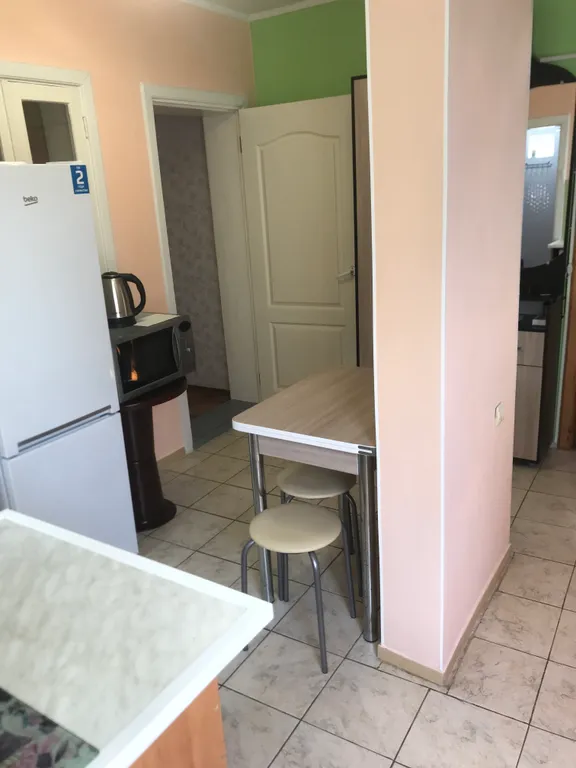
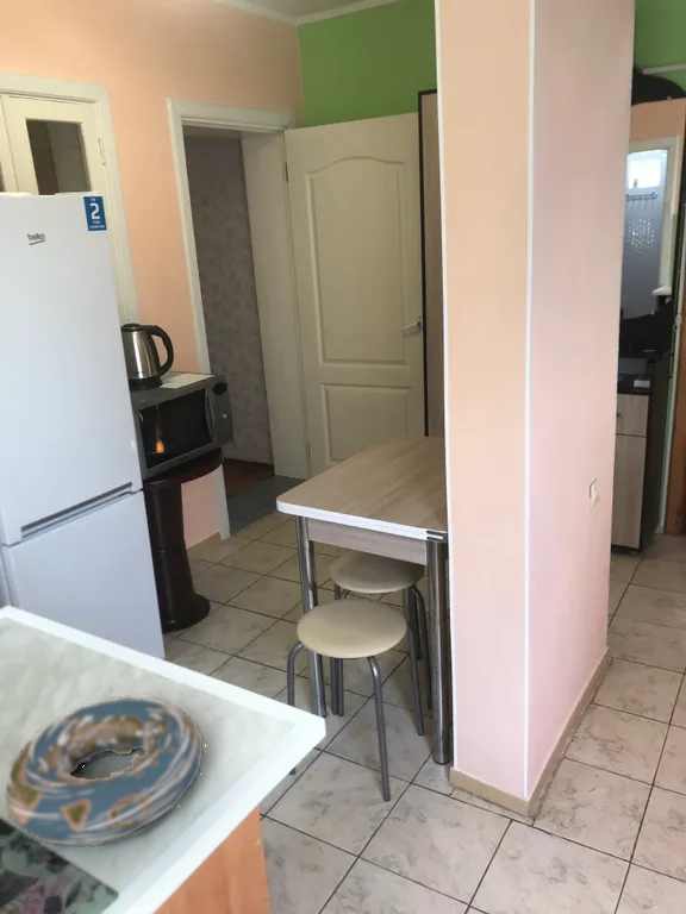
+ decorative bowl [2,694,206,850]
